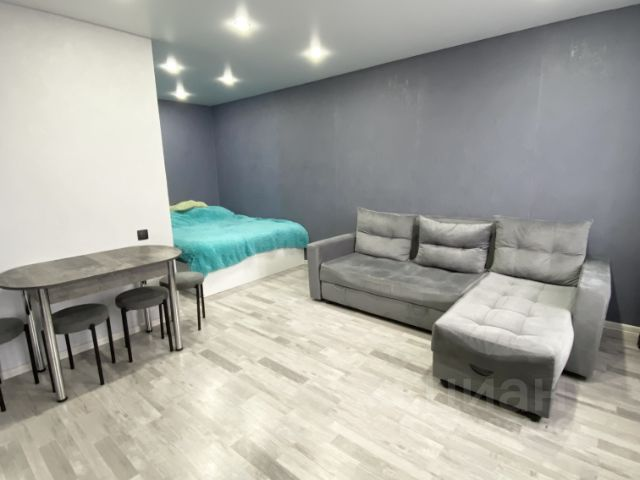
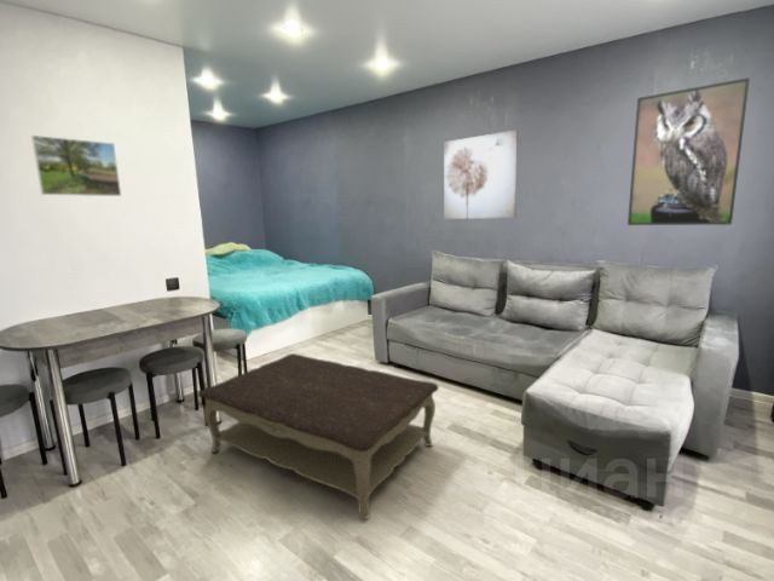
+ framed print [30,134,122,197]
+ wall art [443,128,519,220]
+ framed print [626,76,751,226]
+ coffee table [197,352,440,520]
